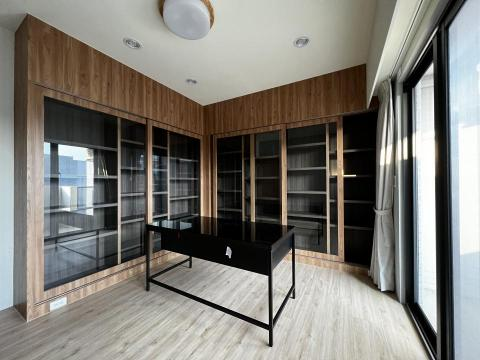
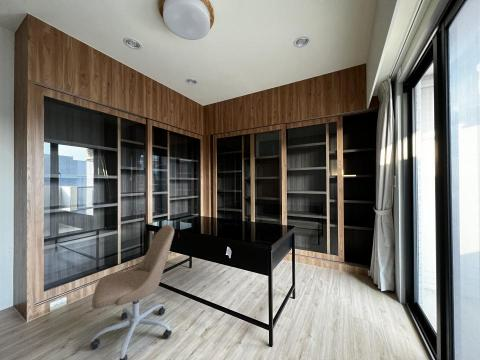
+ office chair [89,224,175,360]
